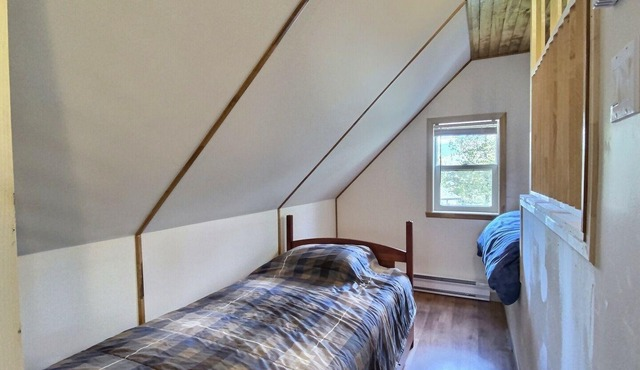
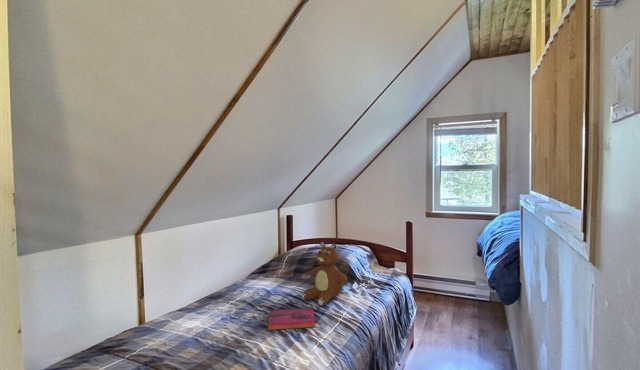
+ hardback book [267,306,316,331]
+ teddy bear [301,240,348,307]
